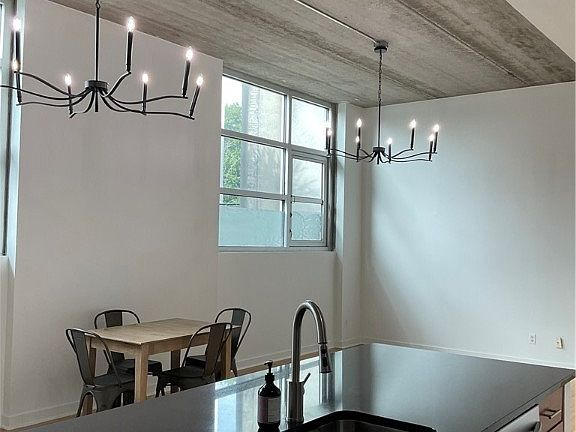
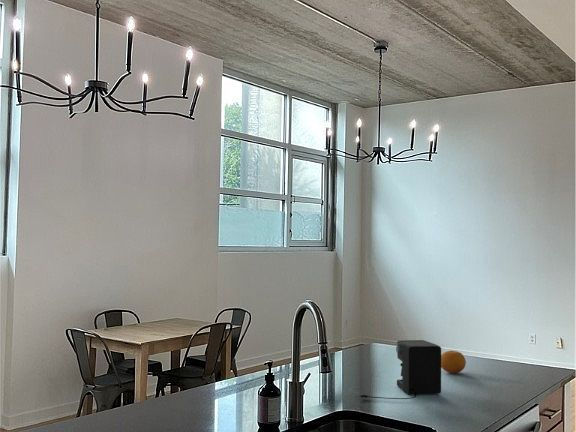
+ coffee maker [359,339,442,400]
+ fruit [441,350,467,374]
